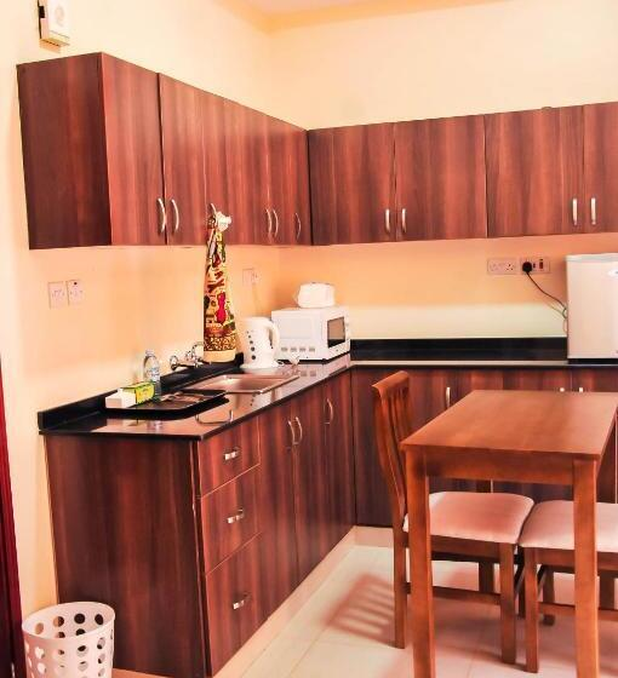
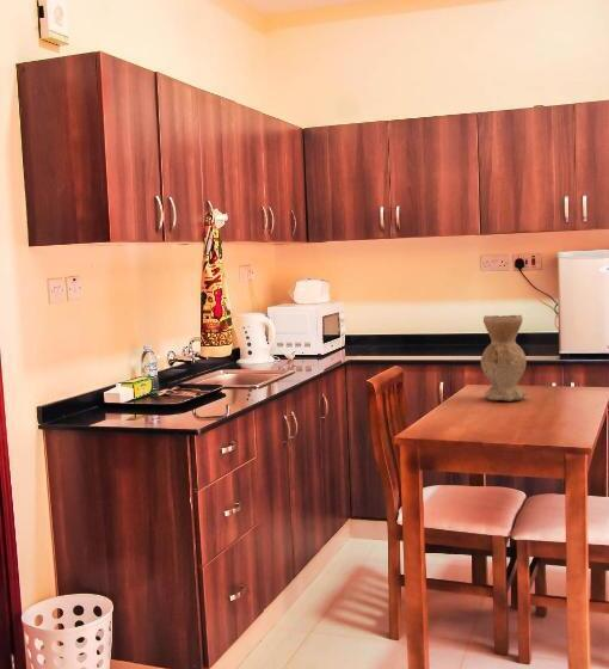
+ vase [480,314,528,403]
